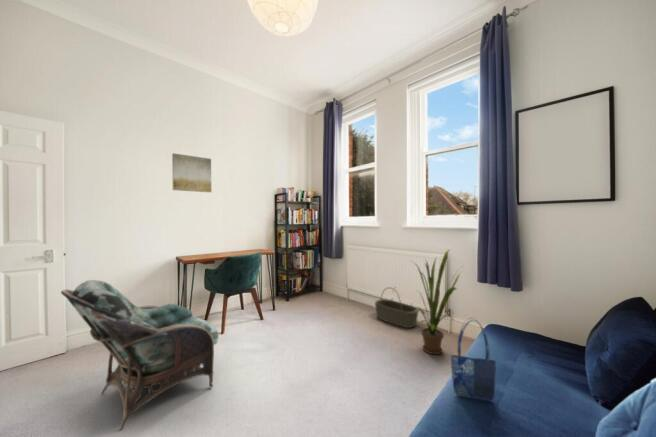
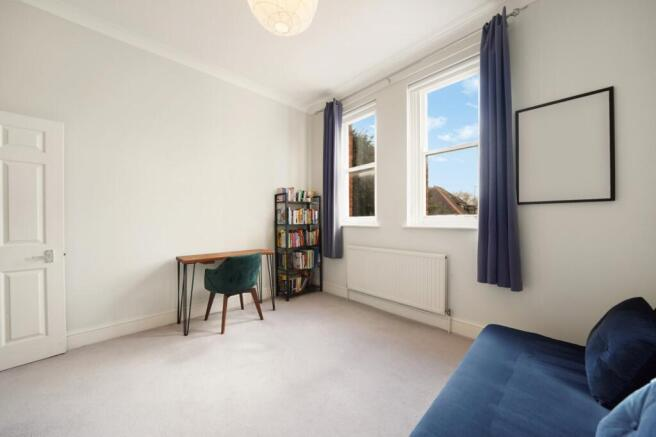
- armchair [60,279,220,431]
- house plant [410,248,465,355]
- shopping bag [450,317,497,402]
- wall art [171,152,212,193]
- basket [374,286,419,329]
